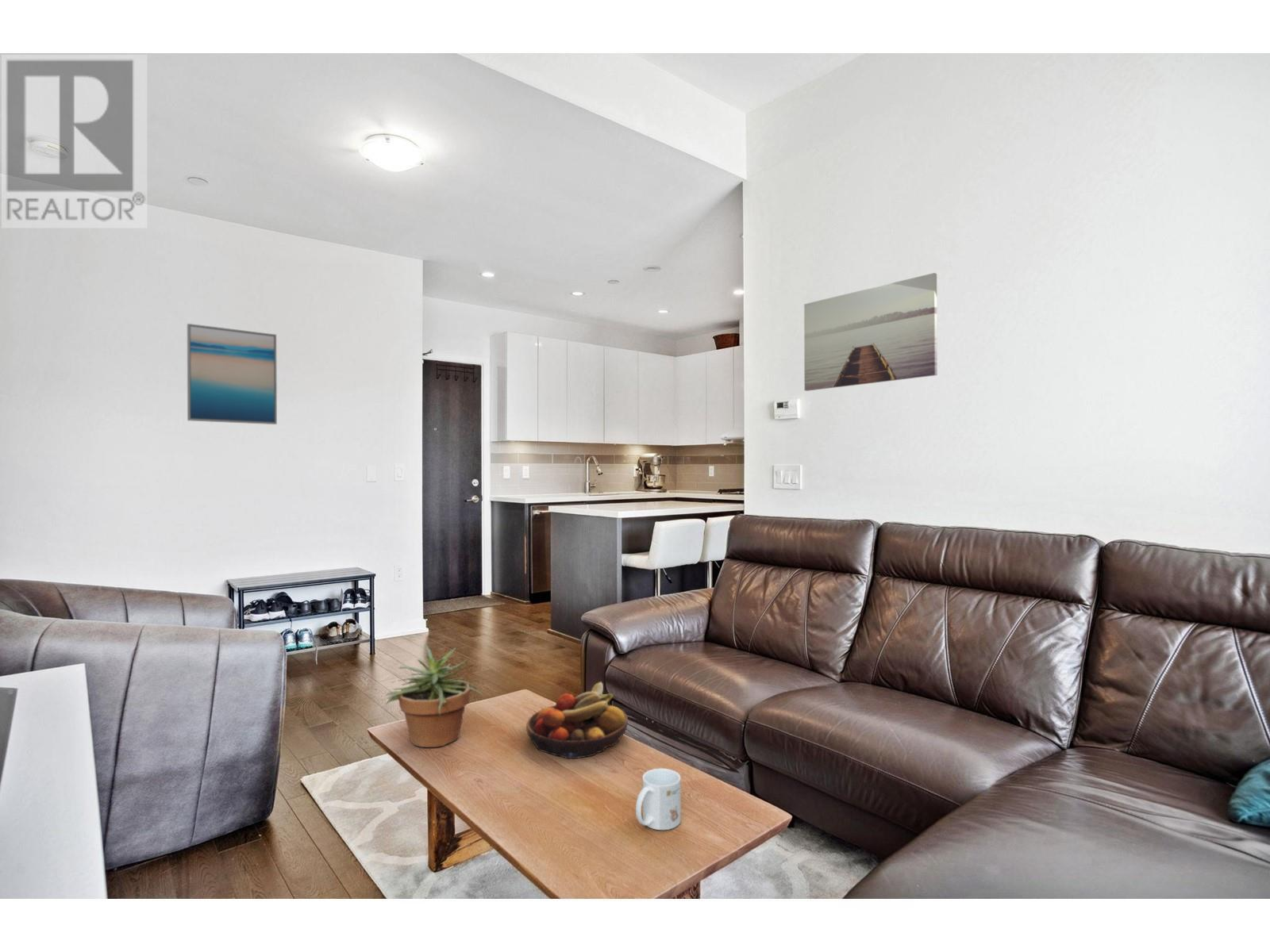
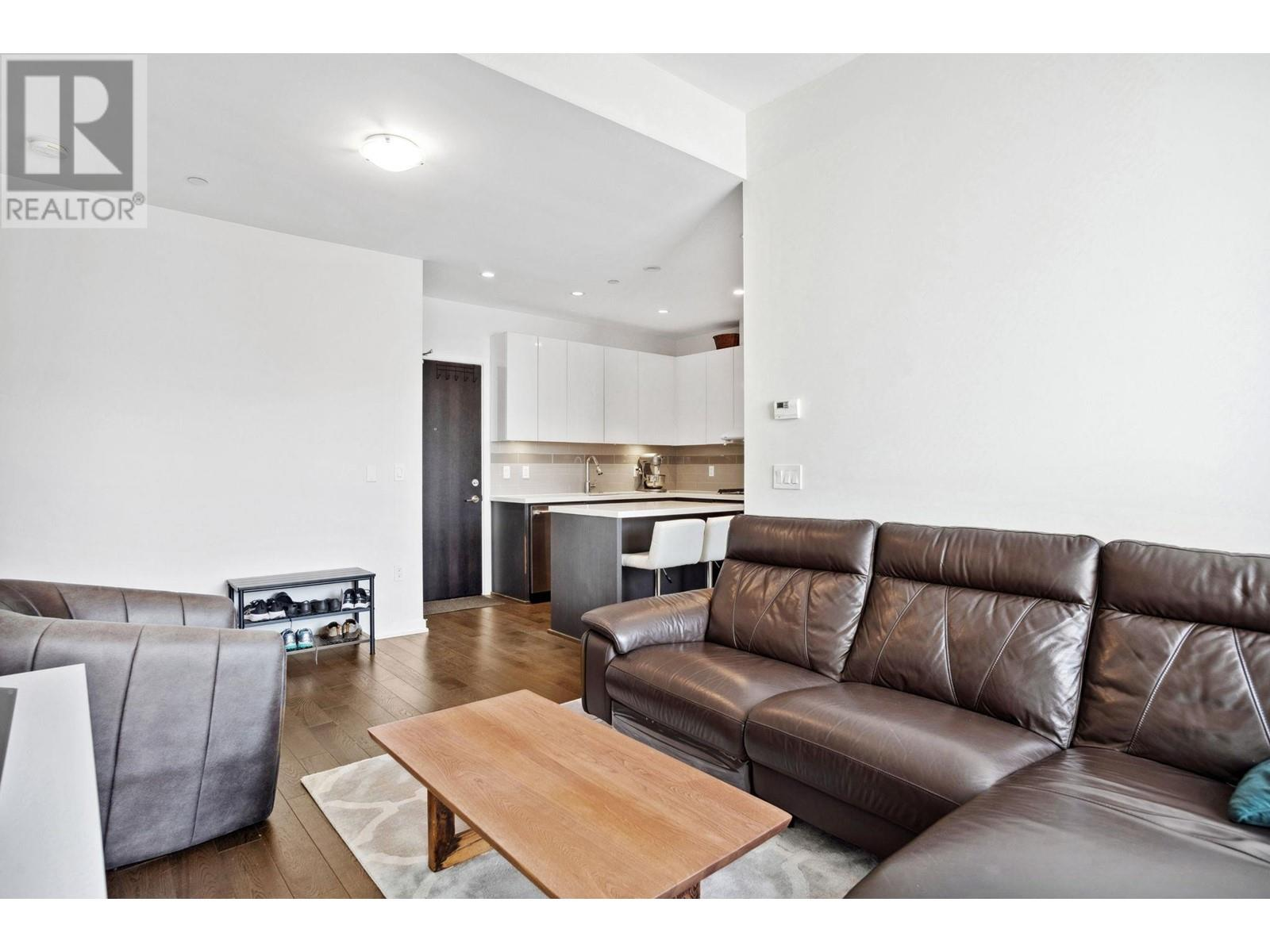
- fruit bowl [525,681,629,759]
- potted plant [384,643,485,748]
- wall art [803,272,938,392]
- mug [635,768,682,831]
- wall art [187,323,278,425]
